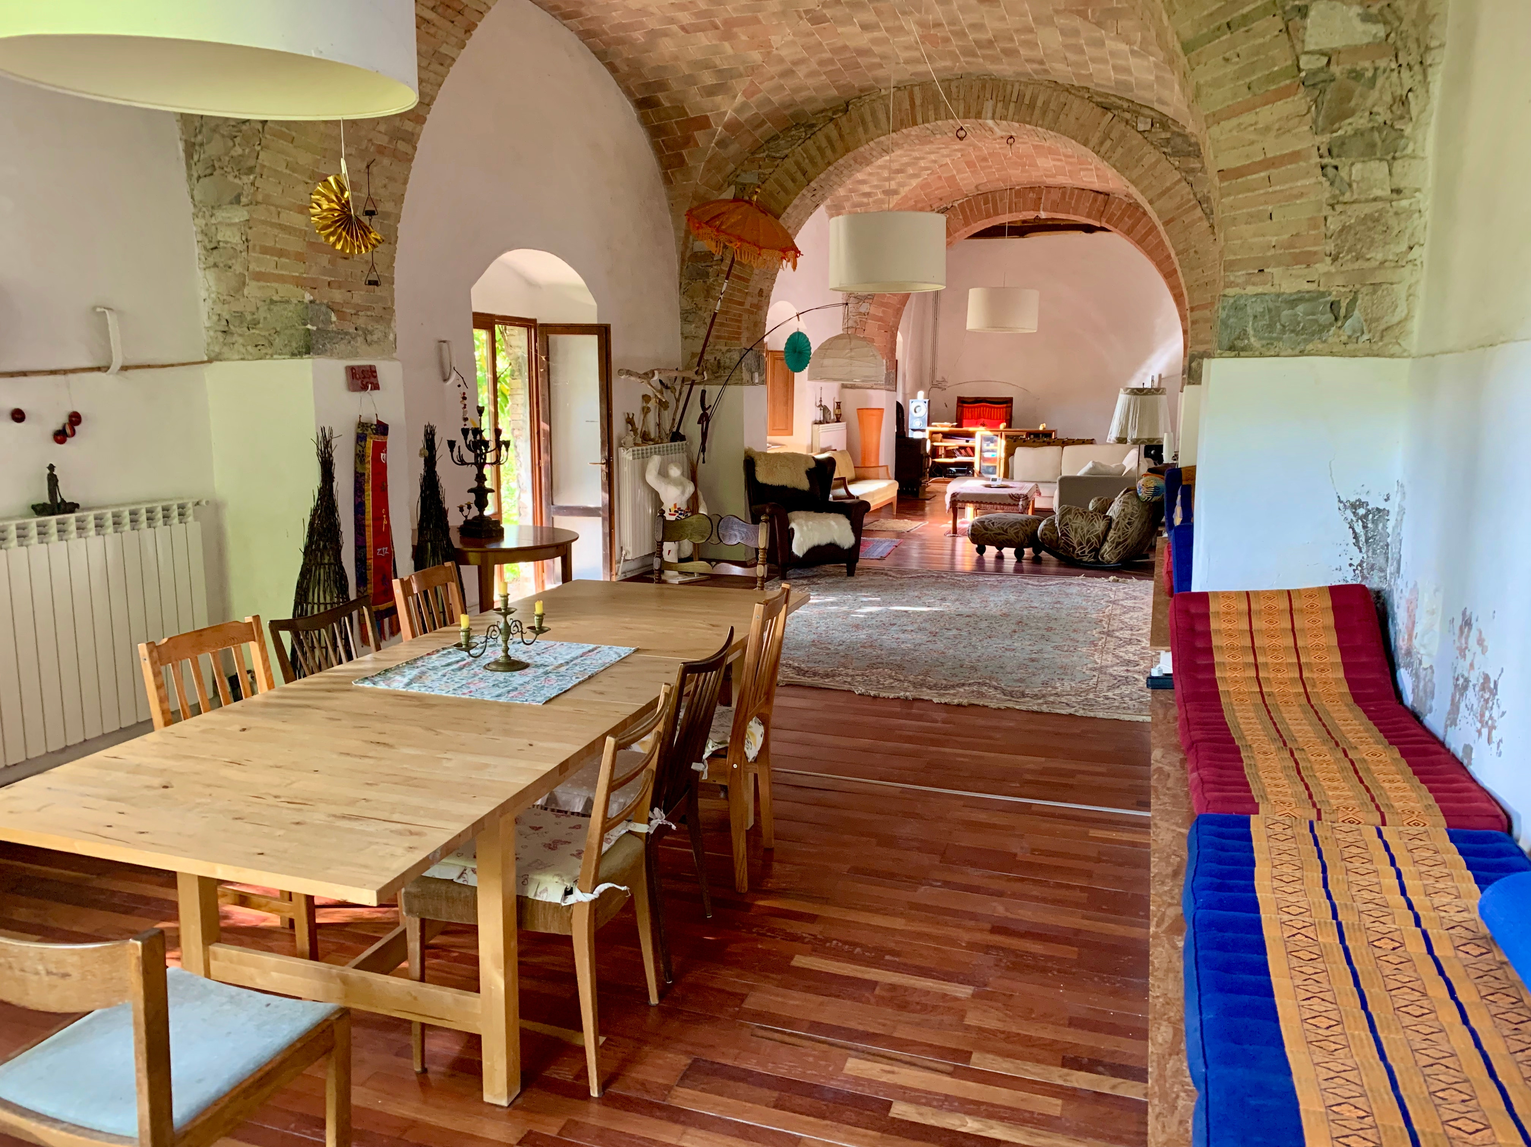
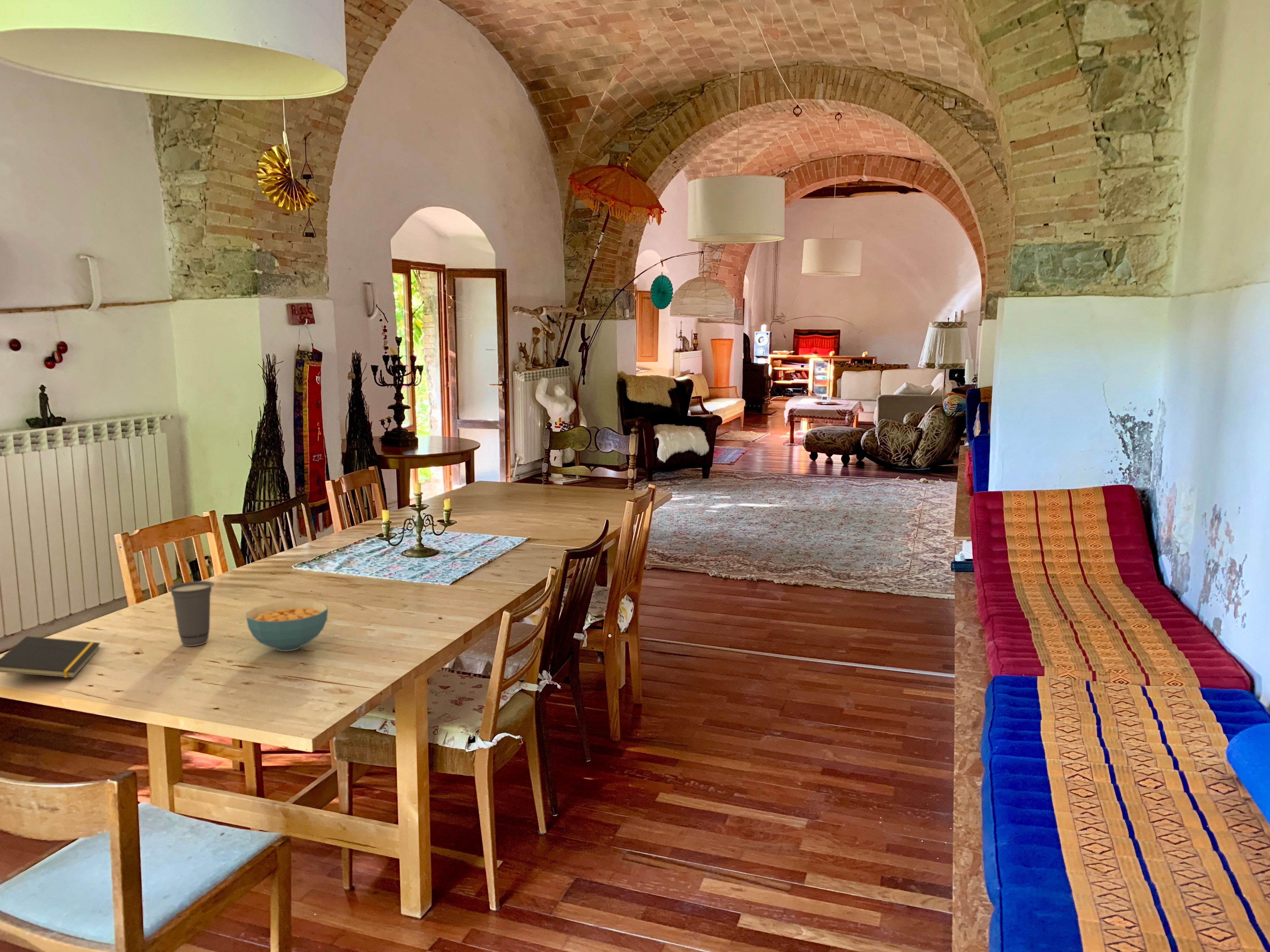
+ cereal bowl [246,600,328,652]
+ cup [167,581,215,646]
+ notepad [0,636,101,678]
